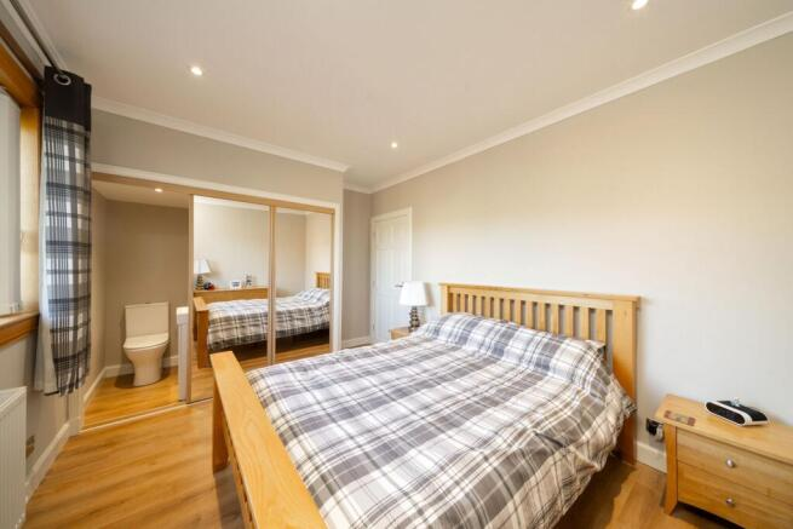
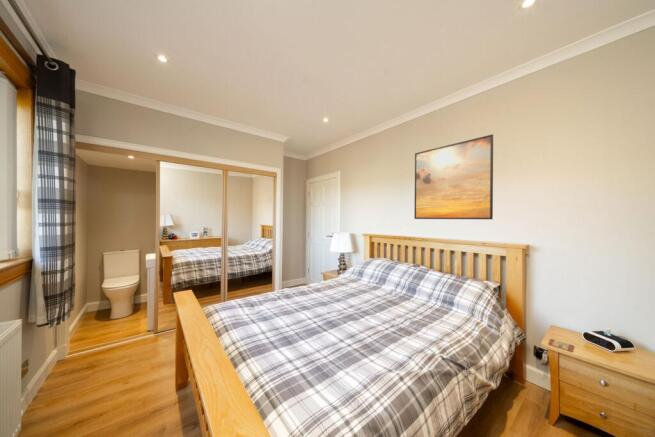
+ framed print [413,133,494,220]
